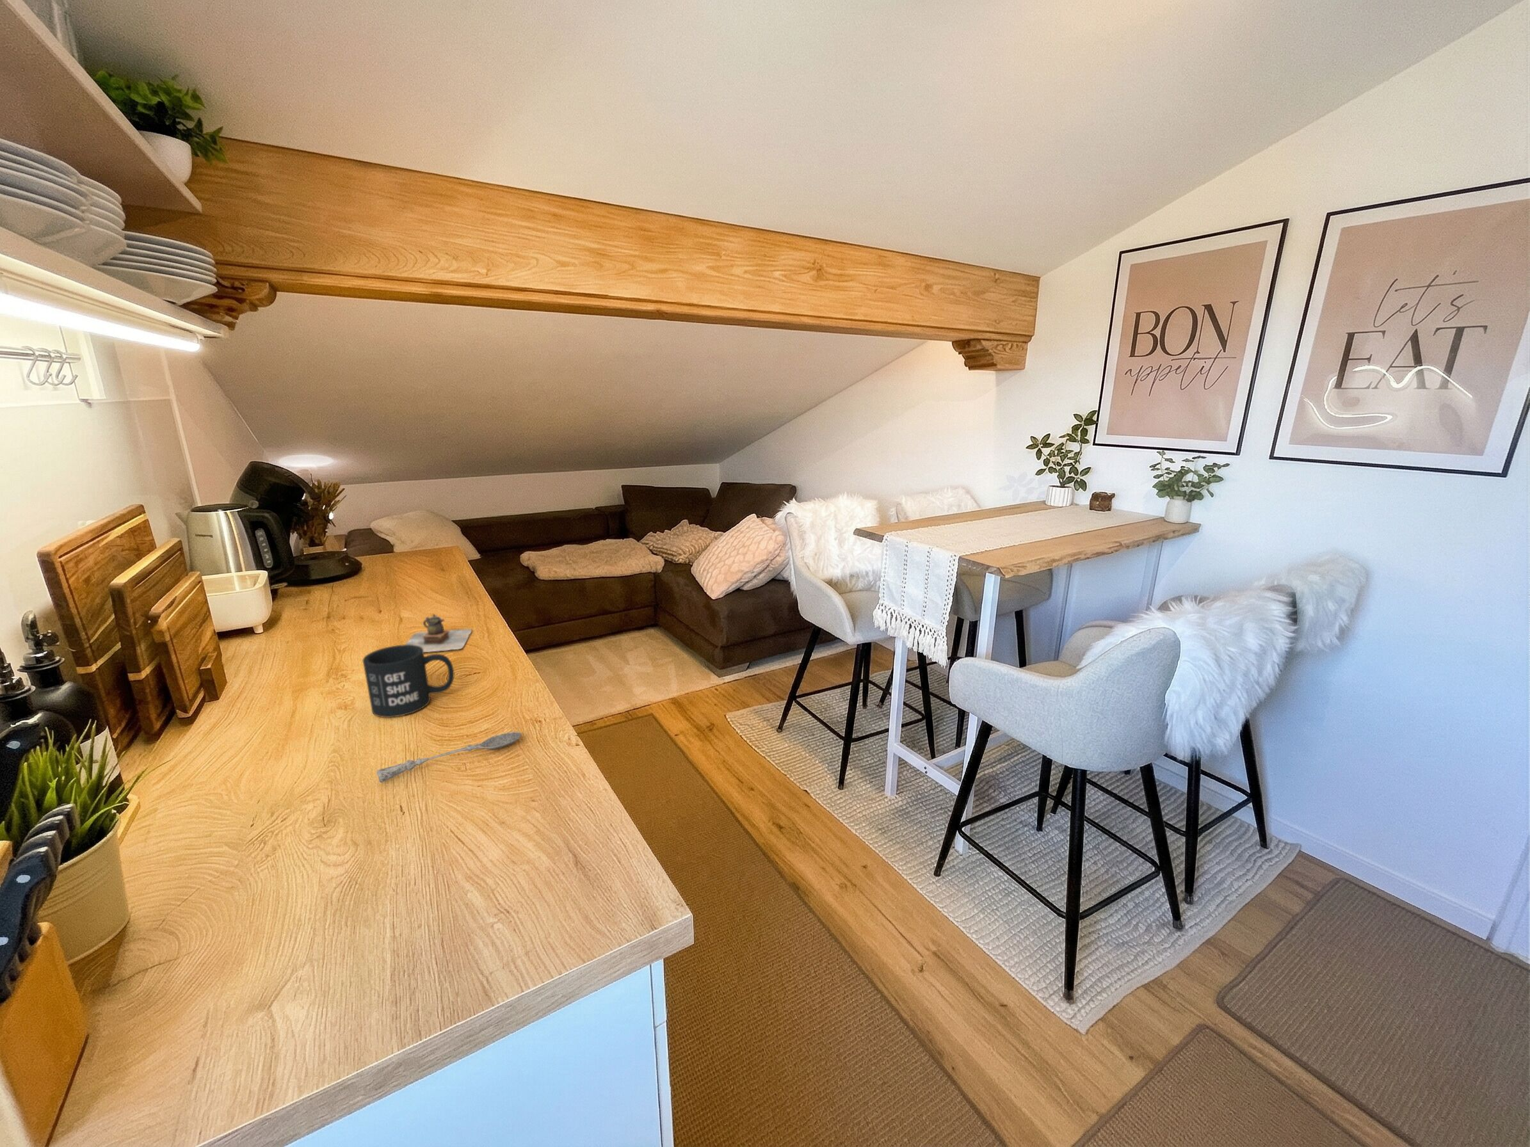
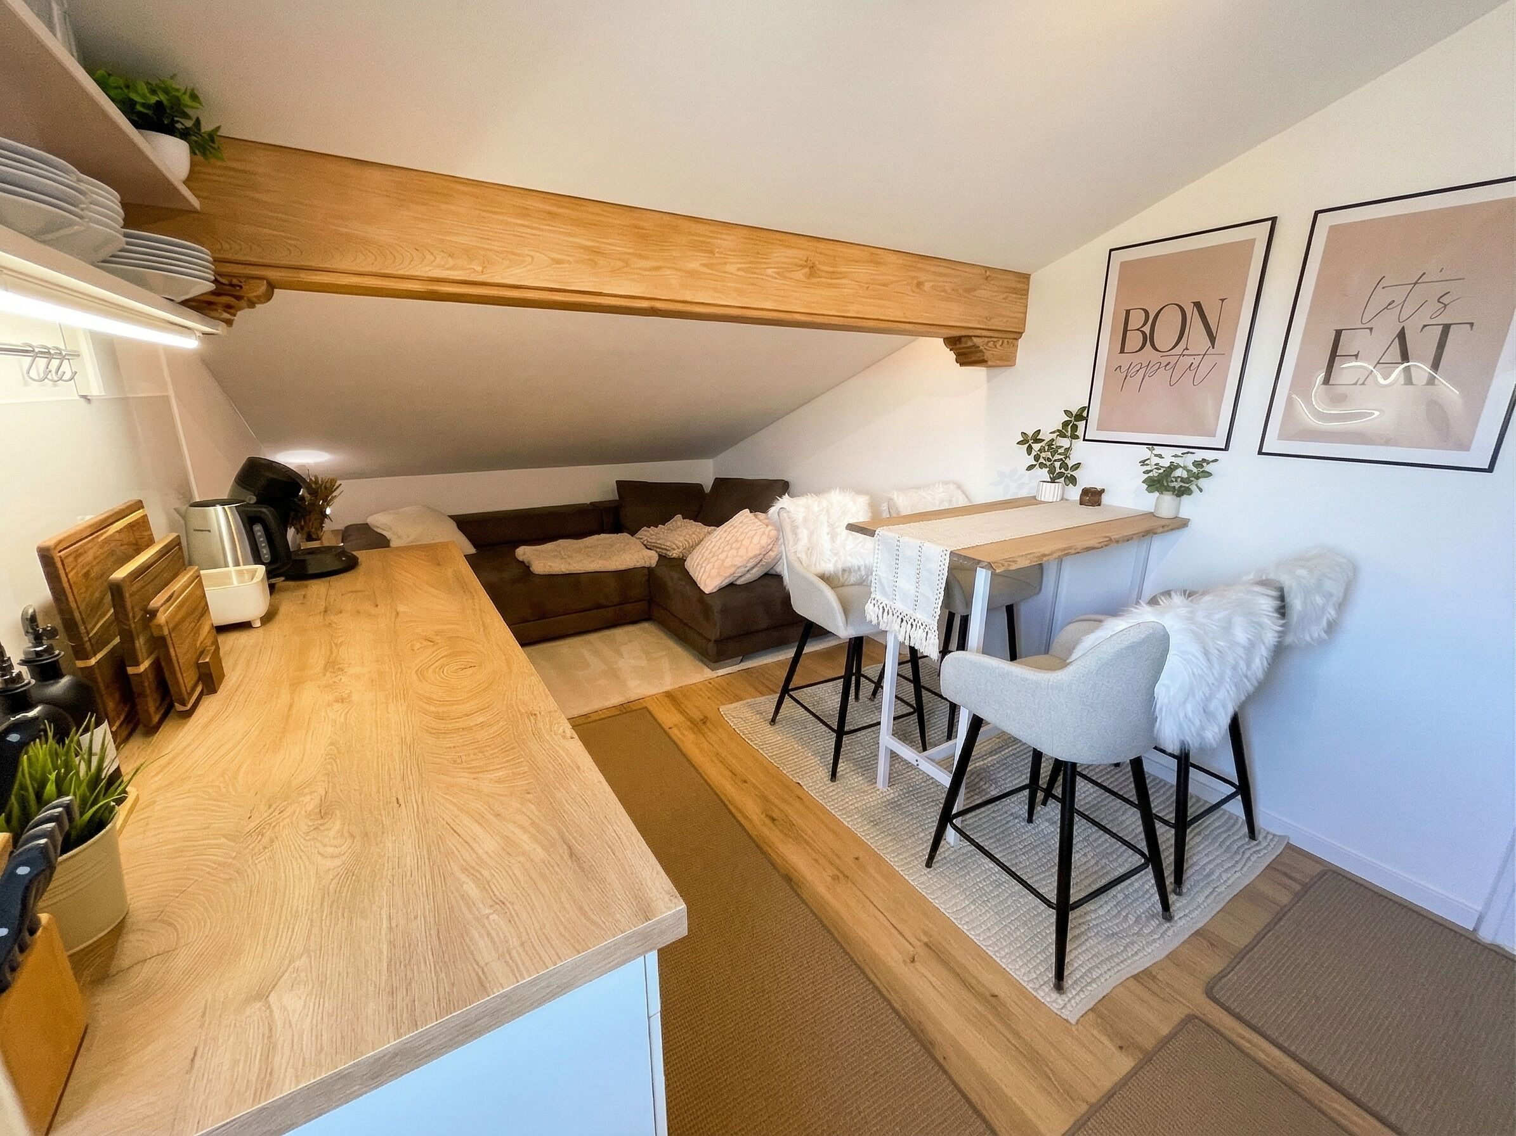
- teapot [405,613,472,653]
- soupspoon [376,731,523,783]
- mug [363,643,454,718]
